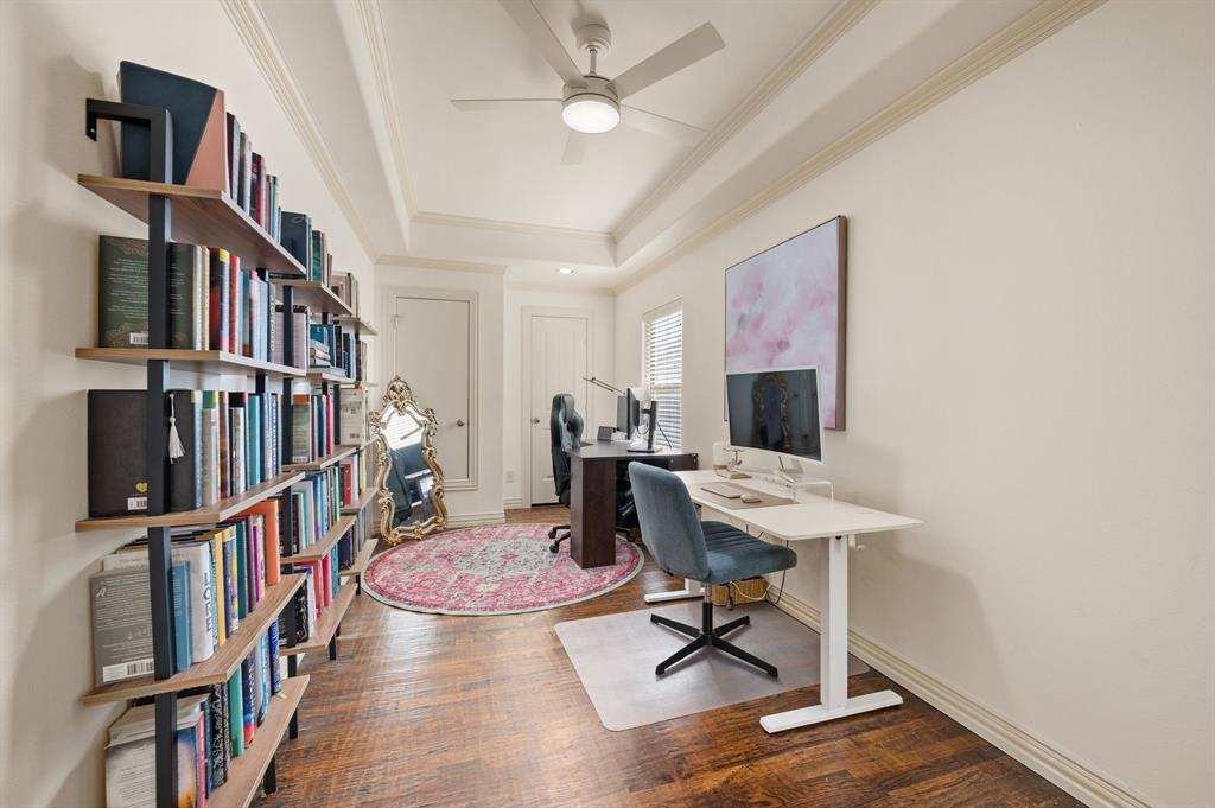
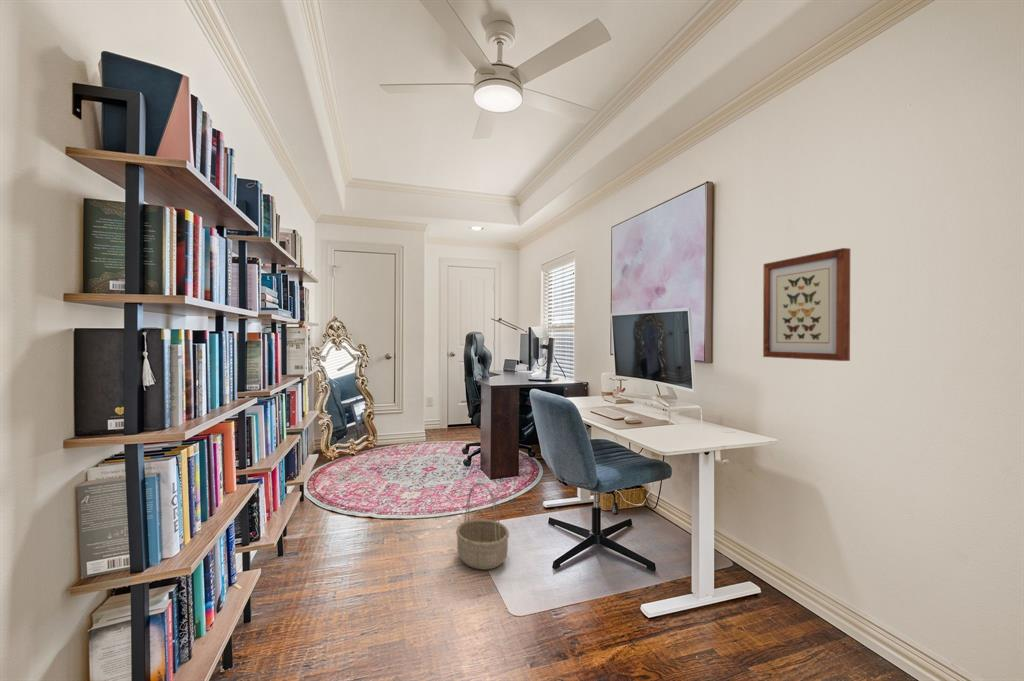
+ basket [455,482,510,571]
+ wall art [762,247,851,362]
